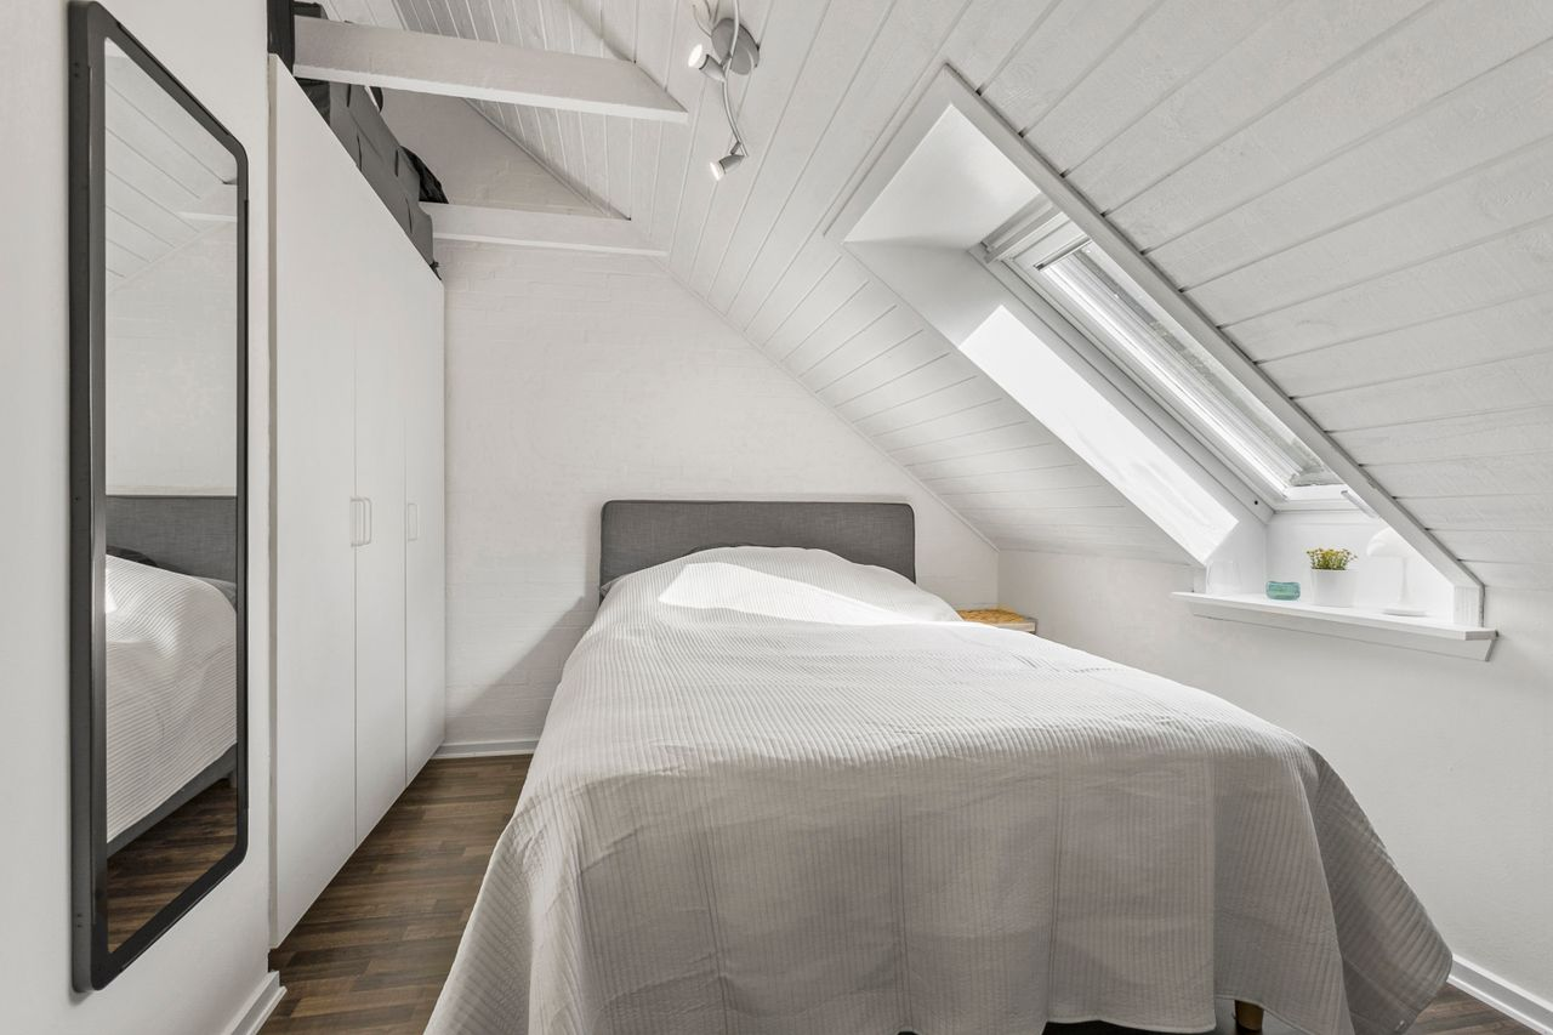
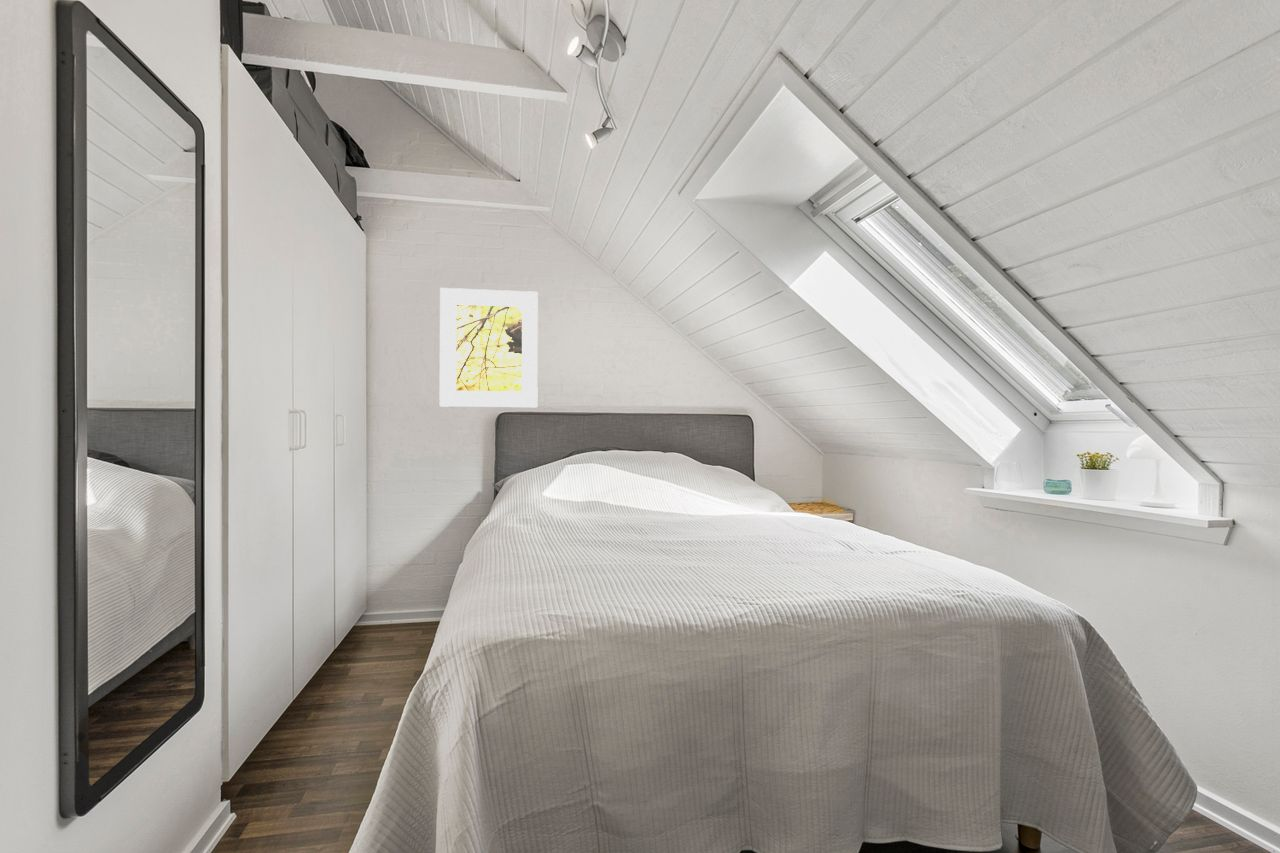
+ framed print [439,287,539,408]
